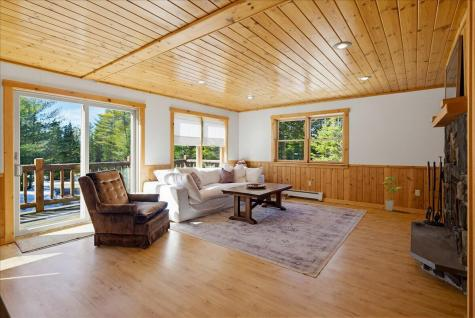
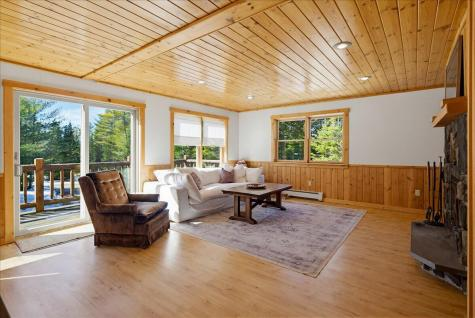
- house plant [382,176,403,212]
